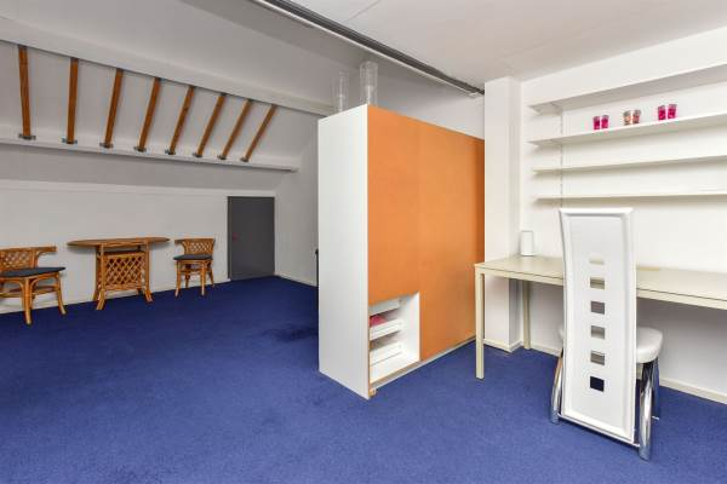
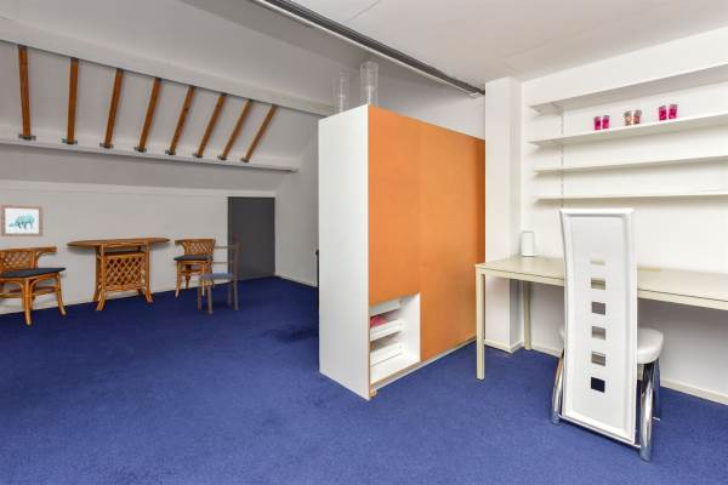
+ dining chair [198,241,240,315]
+ wall art [0,204,44,238]
